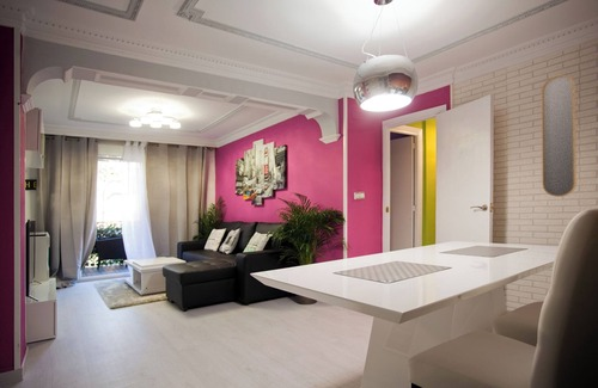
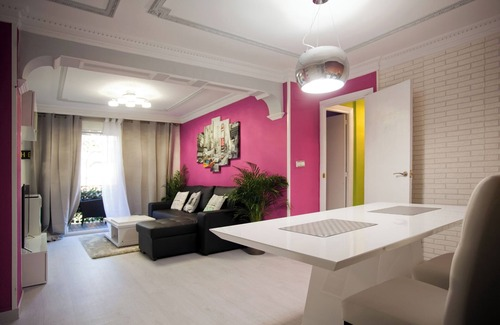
- home mirror [541,74,578,198]
